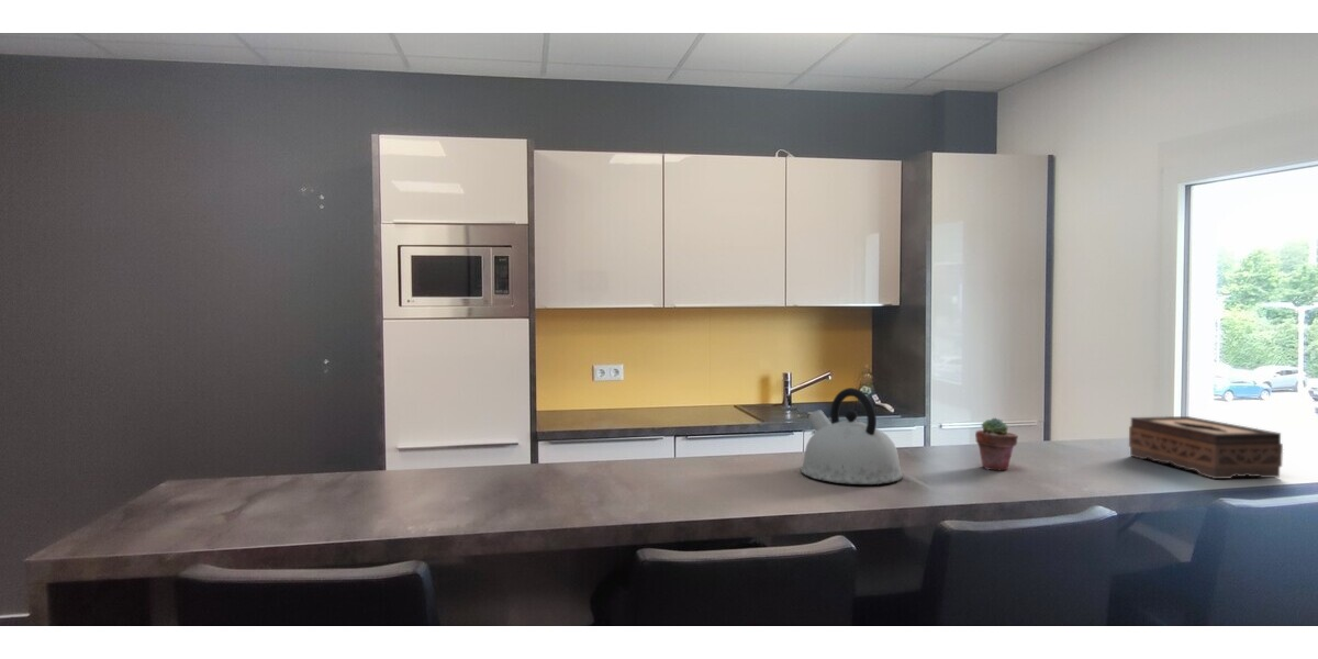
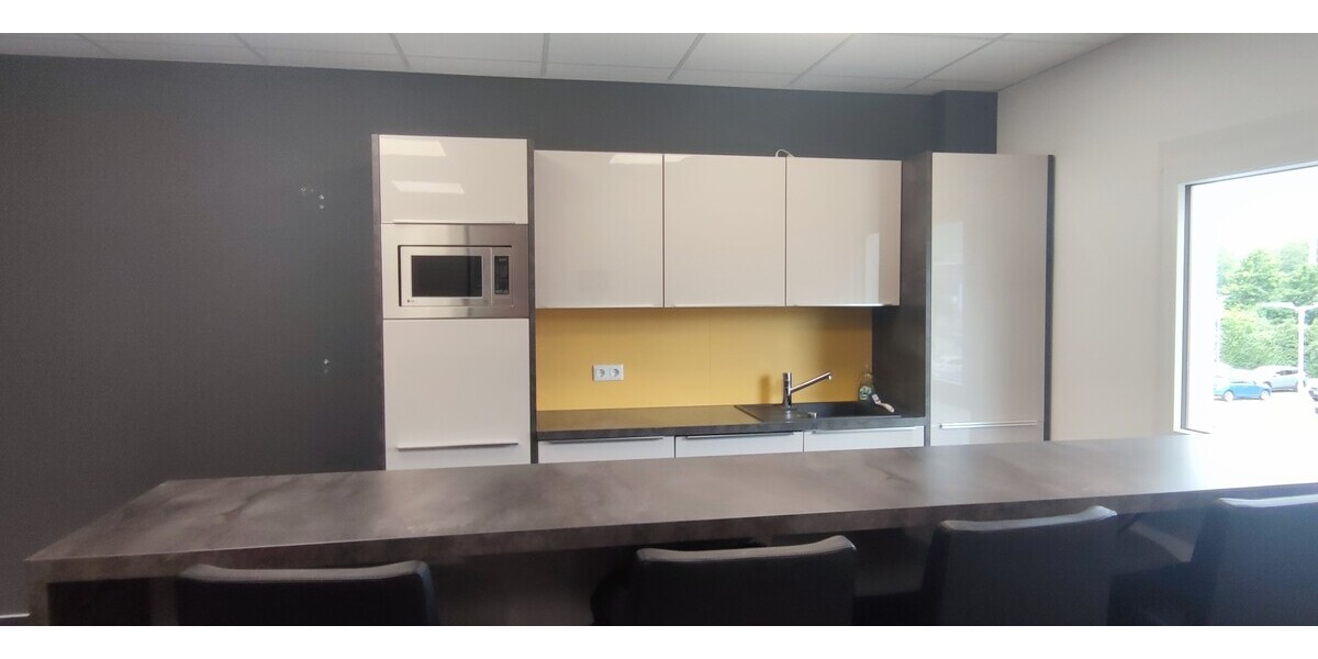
- tissue box [1128,415,1284,480]
- kettle [800,387,904,485]
- potted succulent [974,416,1019,471]
